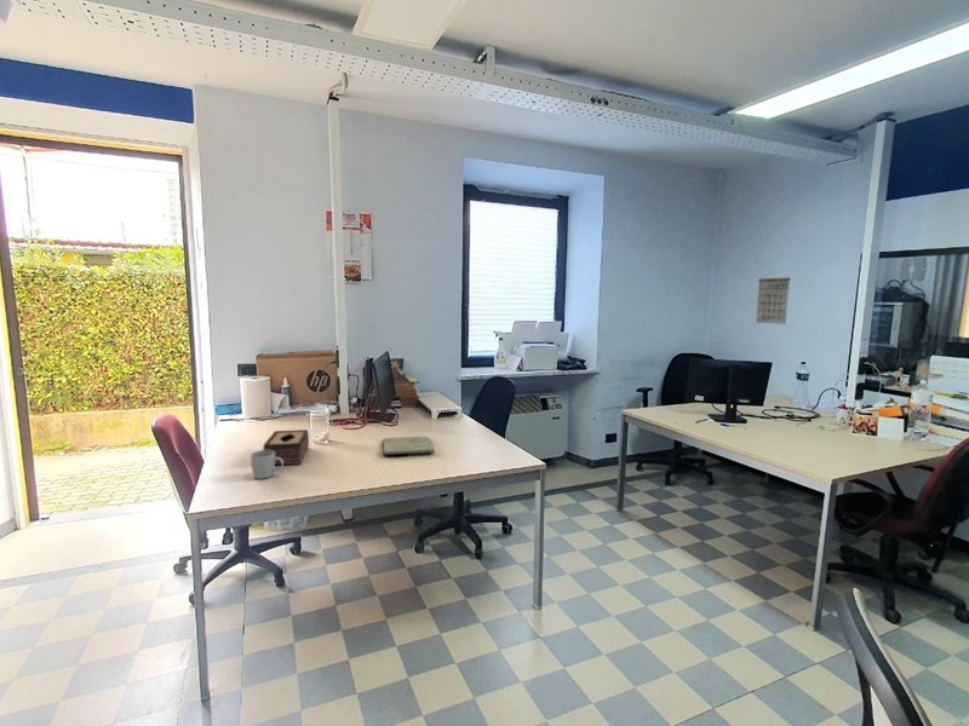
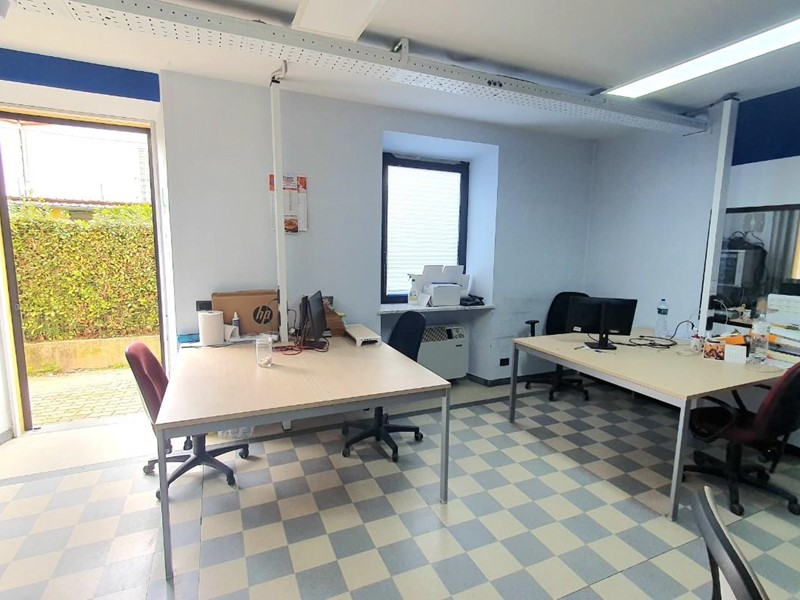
- calendar [755,269,792,325]
- tissue box [262,428,310,466]
- mug [250,449,285,480]
- book [382,434,436,456]
